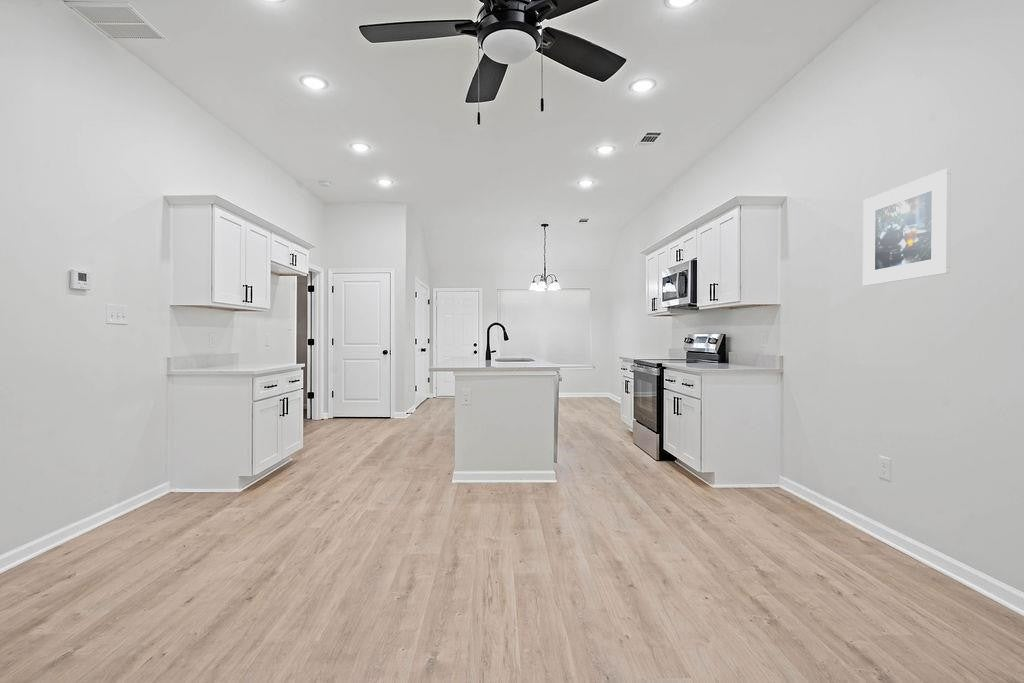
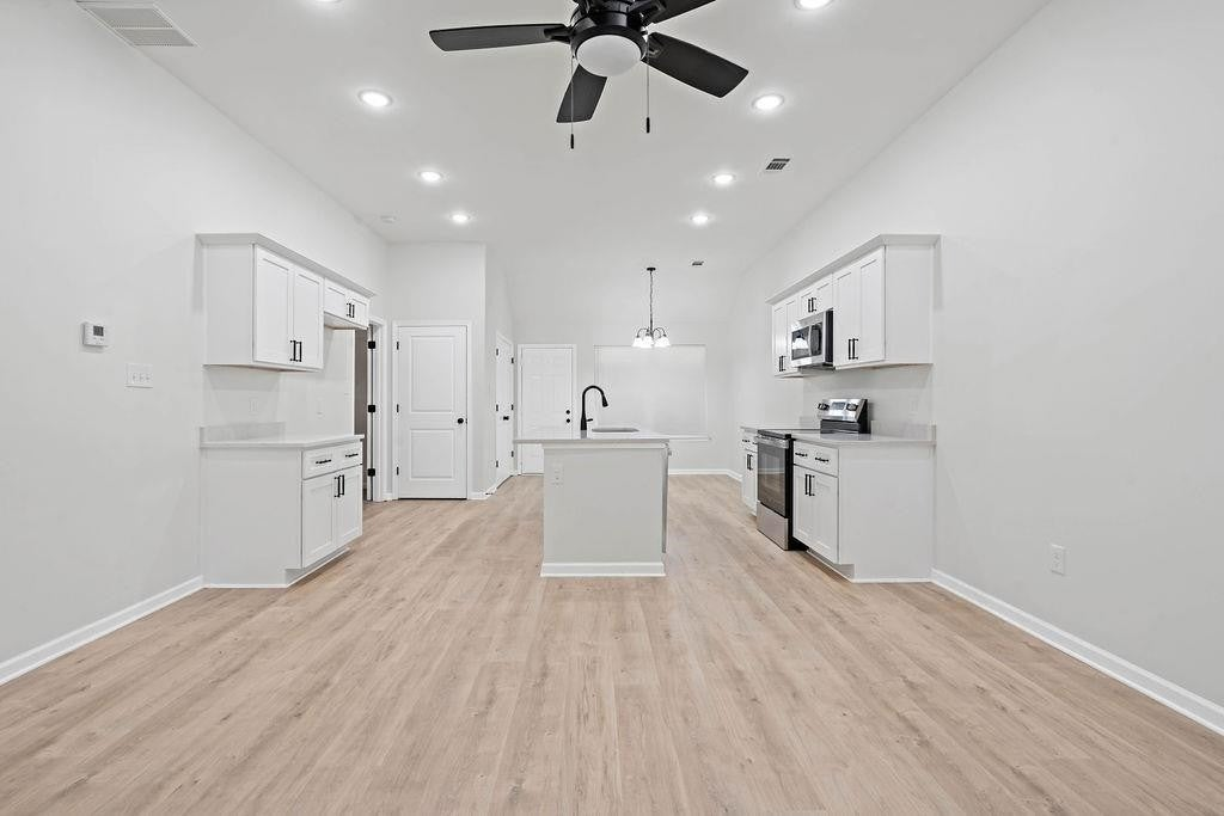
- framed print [862,168,952,287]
